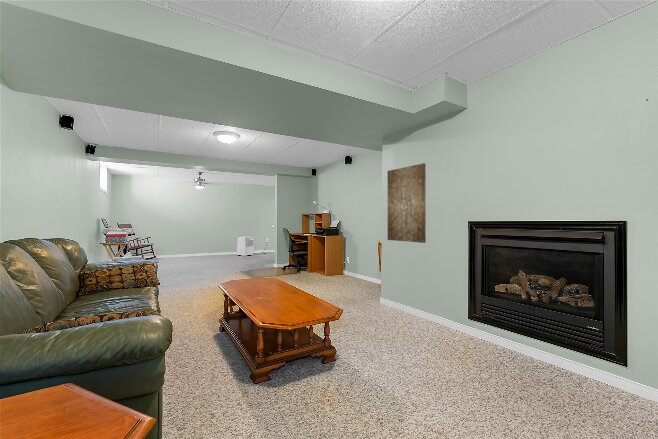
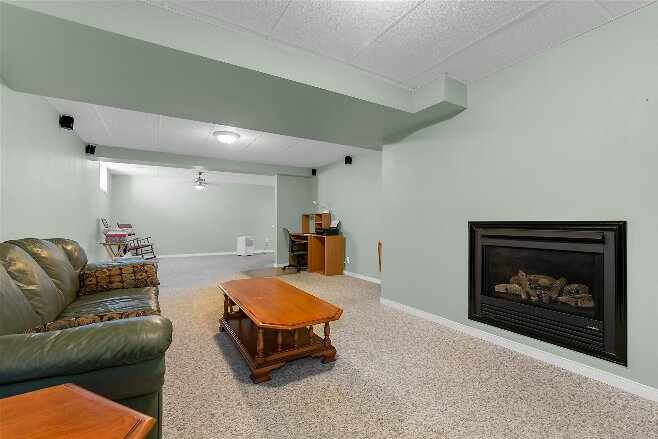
- wall art [387,162,427,244]
